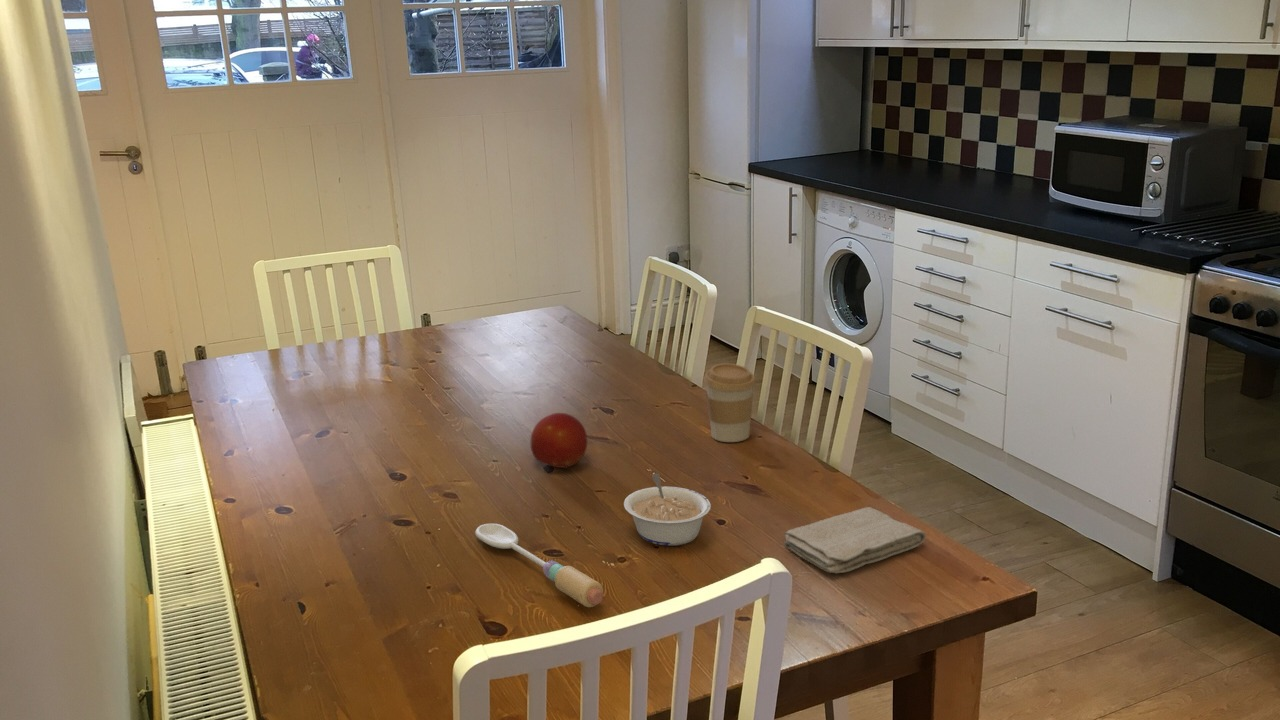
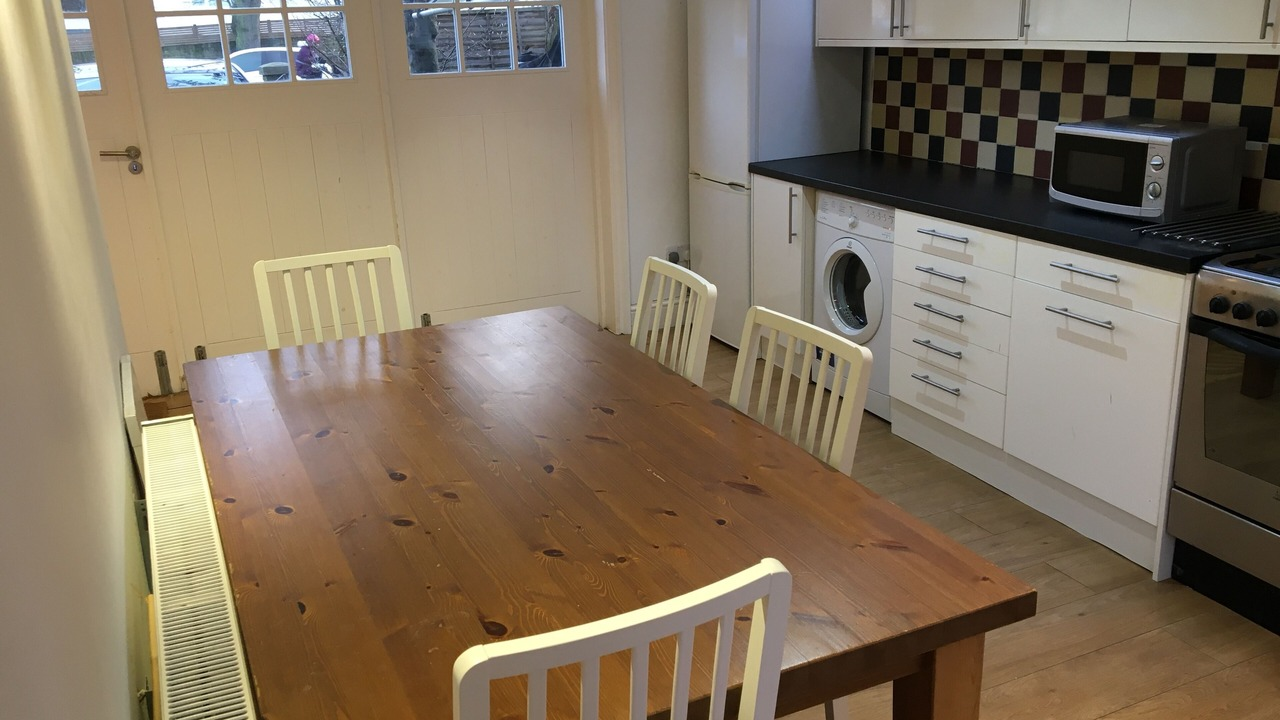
- fruit [530,412,588,470]
- spoon [474,523,604,608]
- legume [623,472,712,547]
- washcloth [783,506,927,575]
- coffee cup [703,363,756,443]
